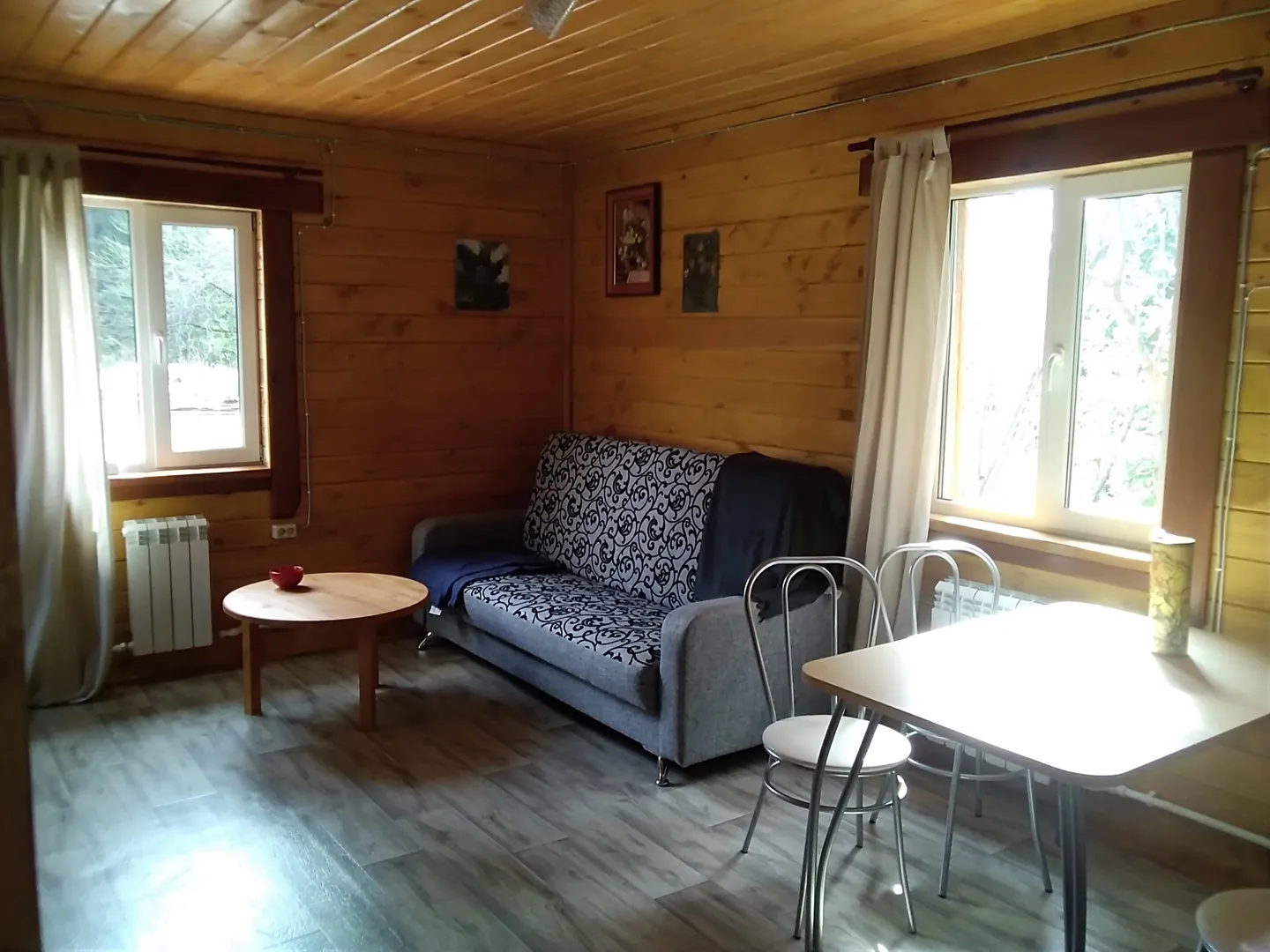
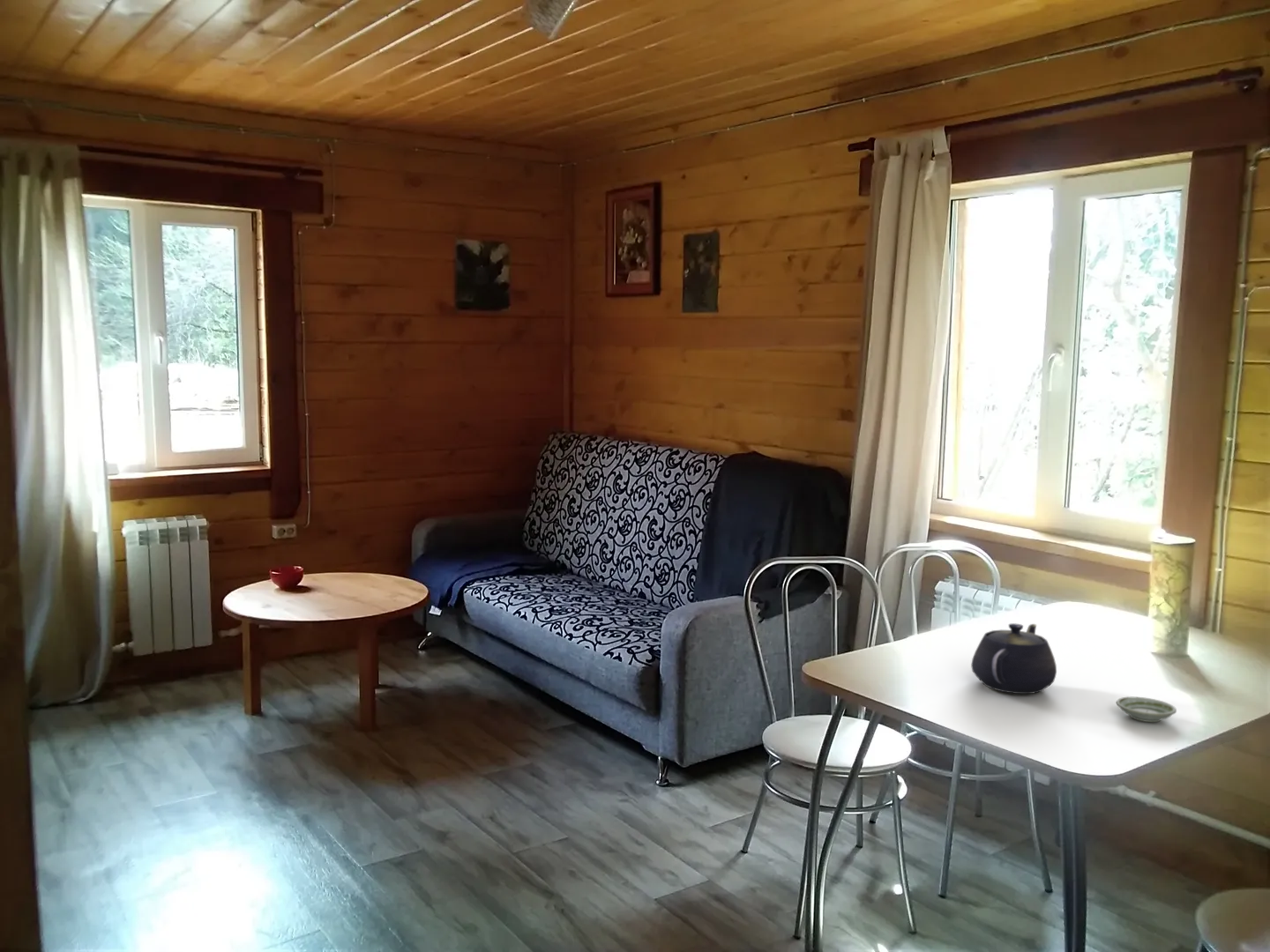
+ saucer [1116,696,1177,723]
+ teapot [970,622,1057,695]
